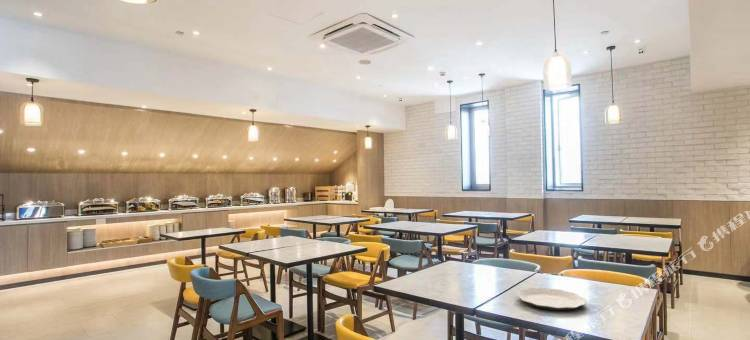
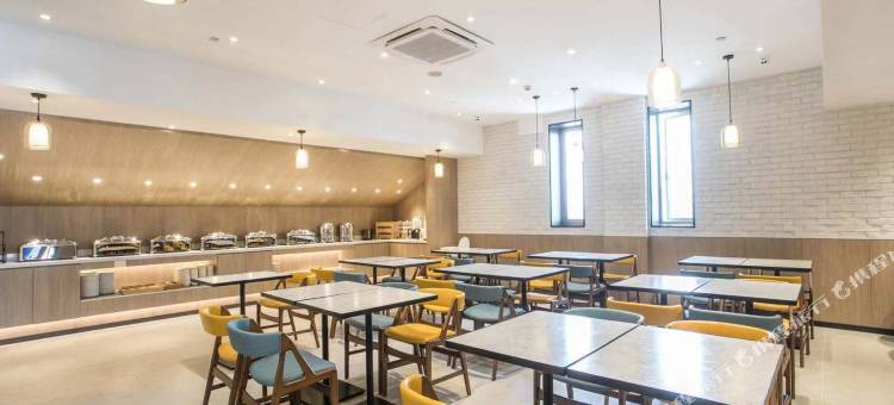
- plate [515,287,587,311]
